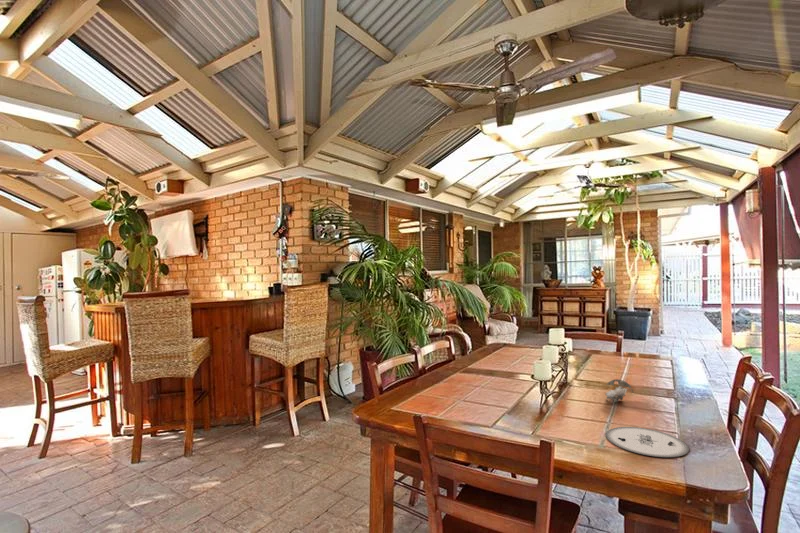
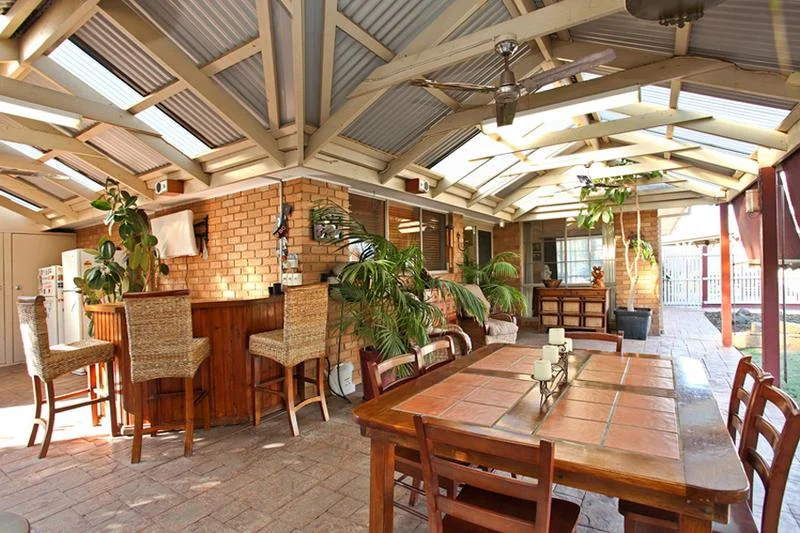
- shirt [605,378,634,402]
- plate [605,426,690,458]
